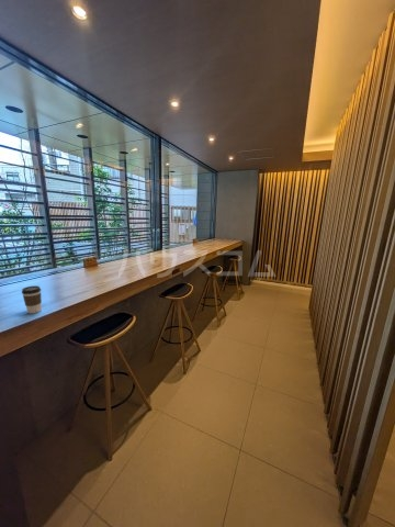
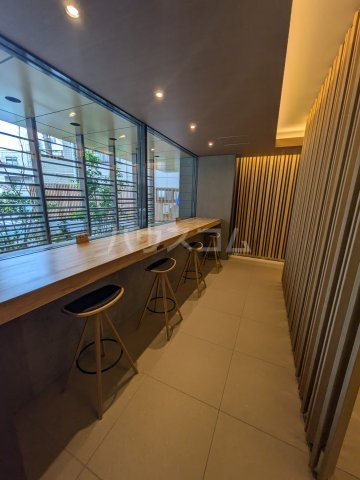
- coffee cup [21,284,43,314]
